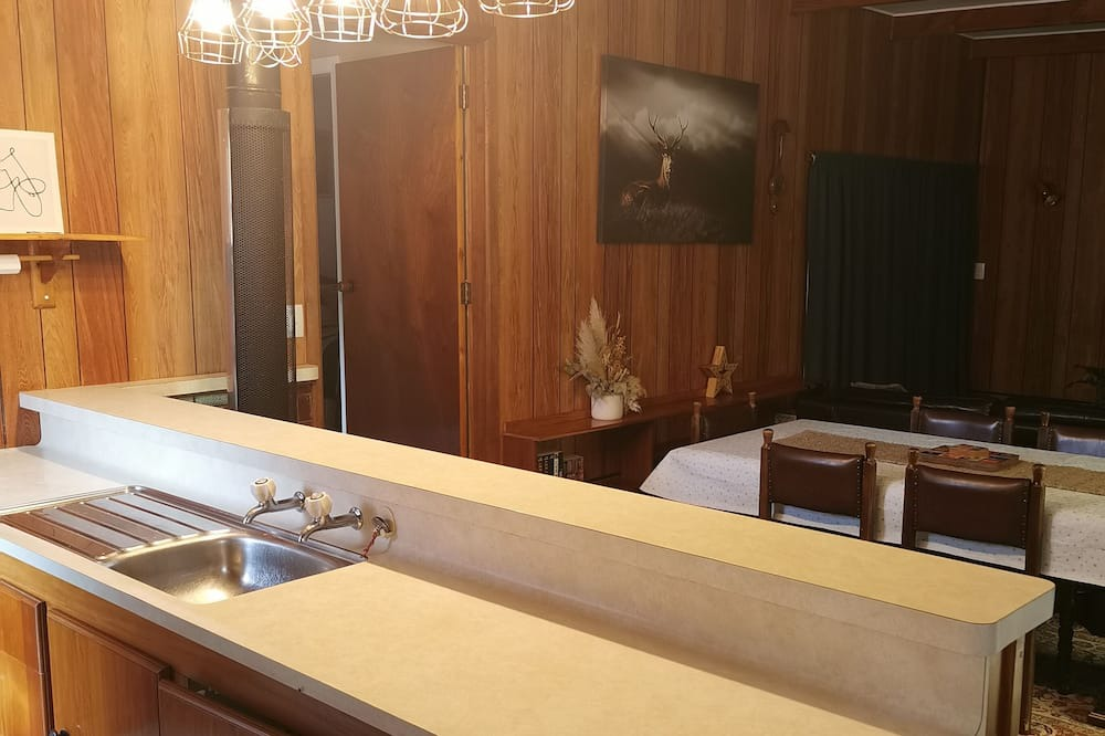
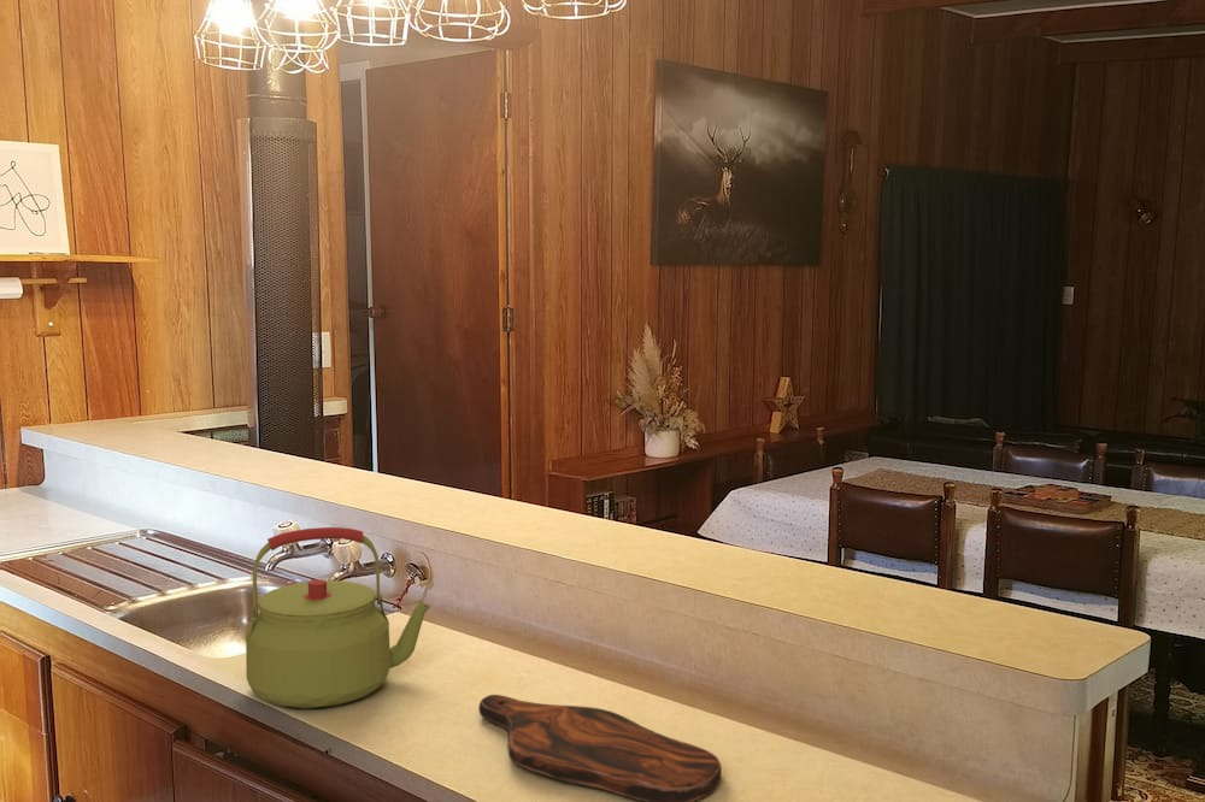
+ cutting board [477,694,723,802]
+ kettle [245,526,431,709]
